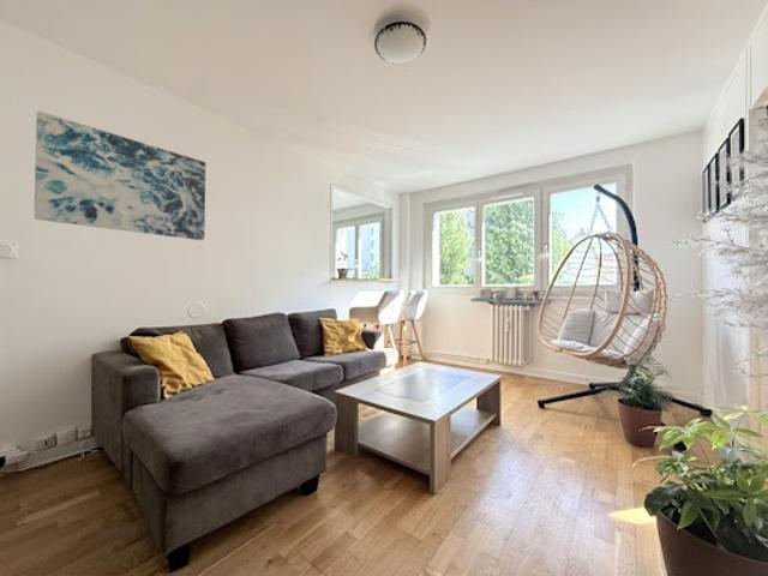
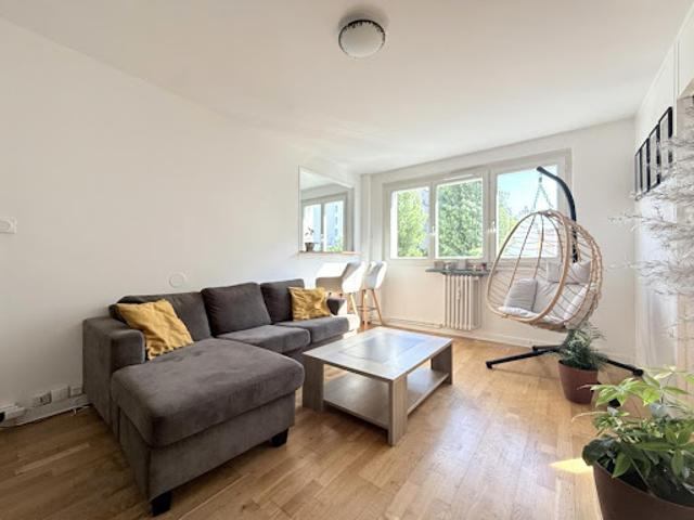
- wall art [34,110,206,241]
